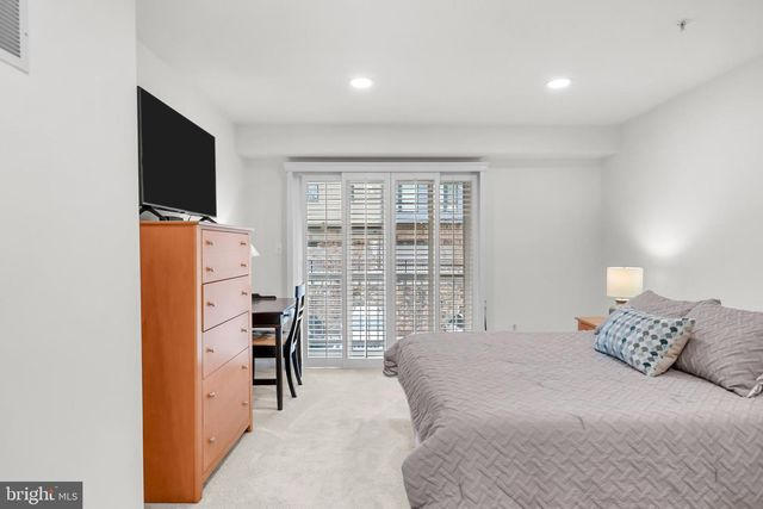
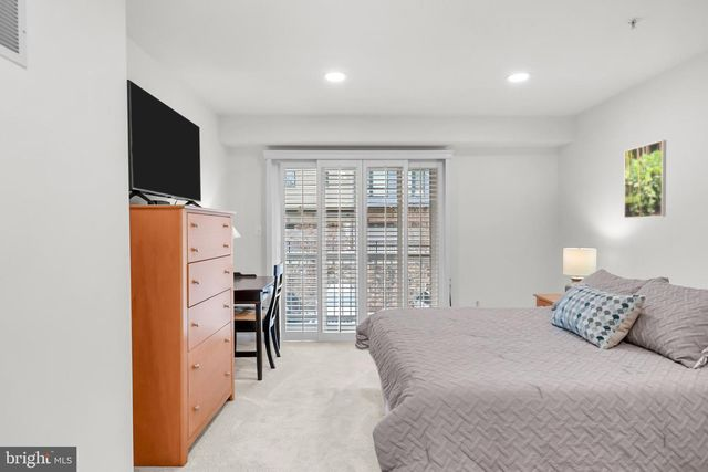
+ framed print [623,139,667,219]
